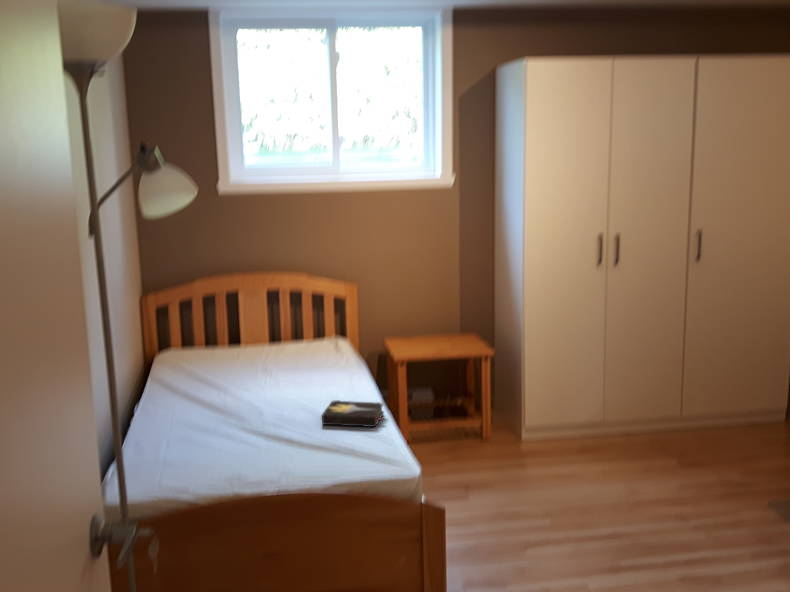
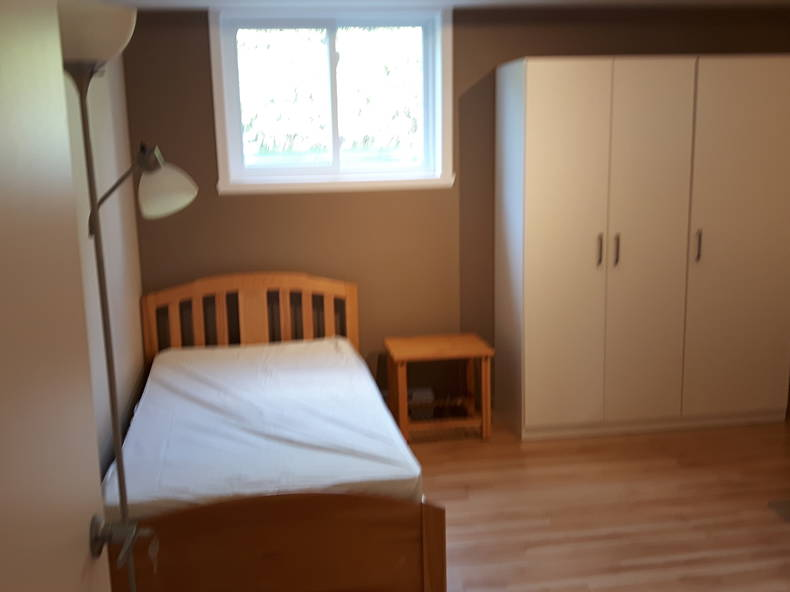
- hardback book [321,399,386,428]
